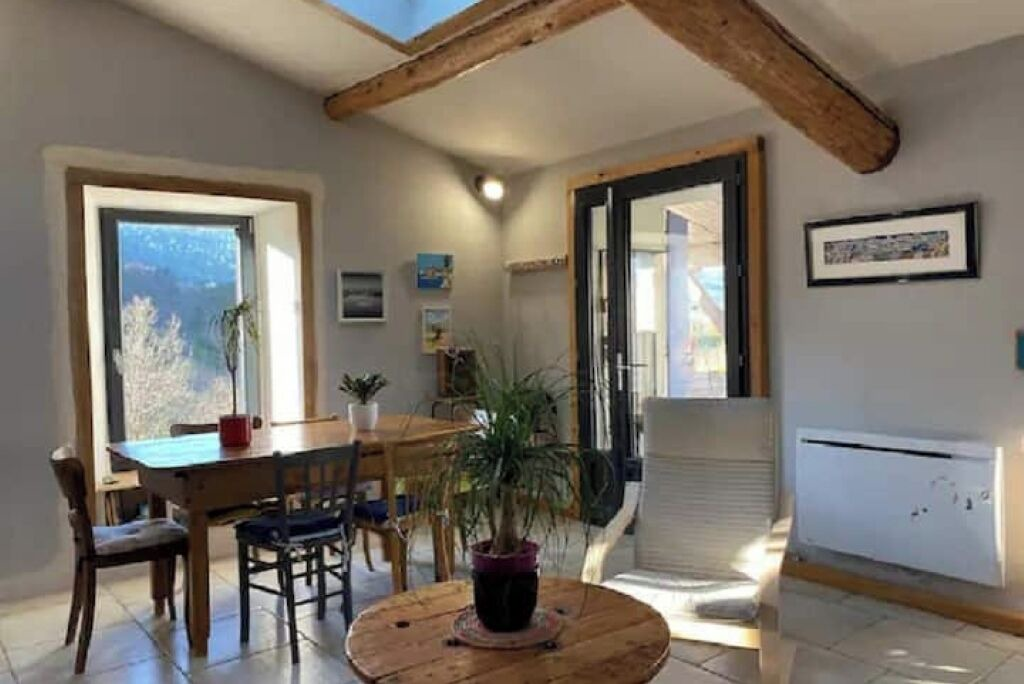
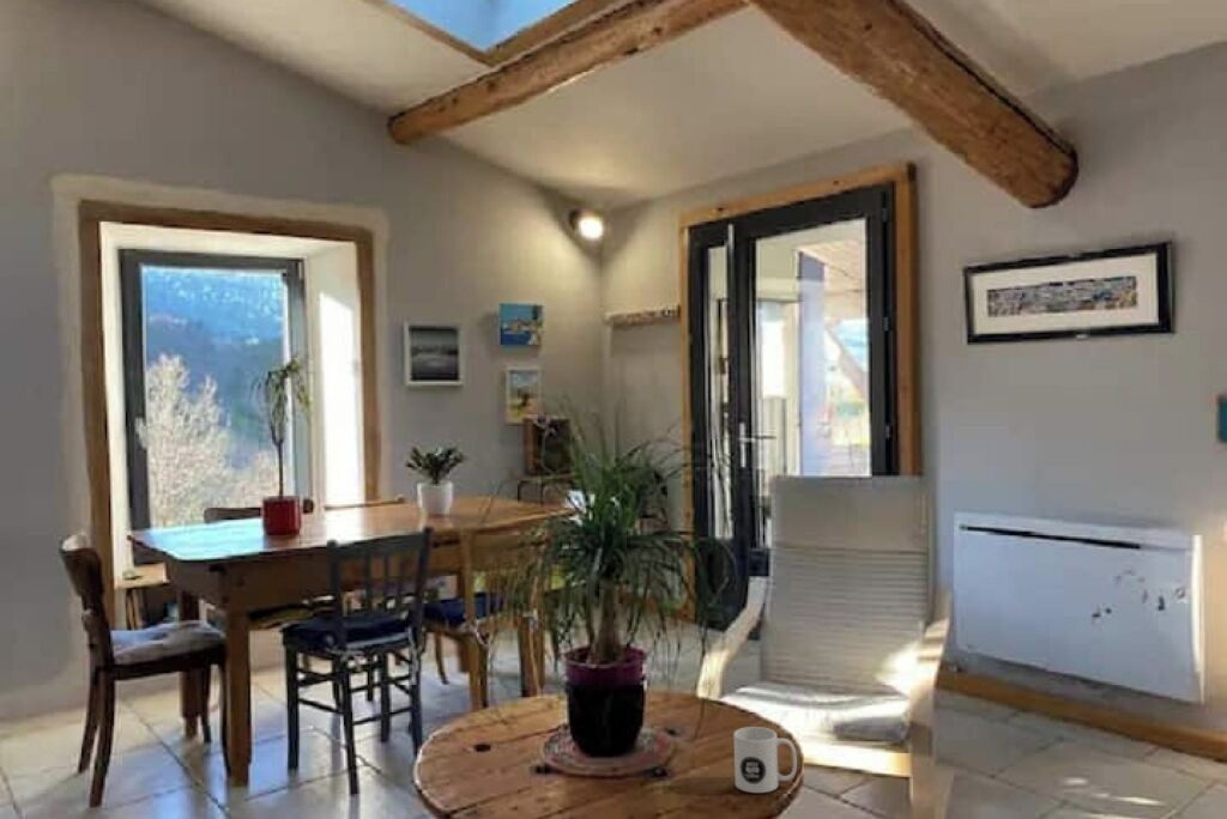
+ mug [732,726,798,794]
